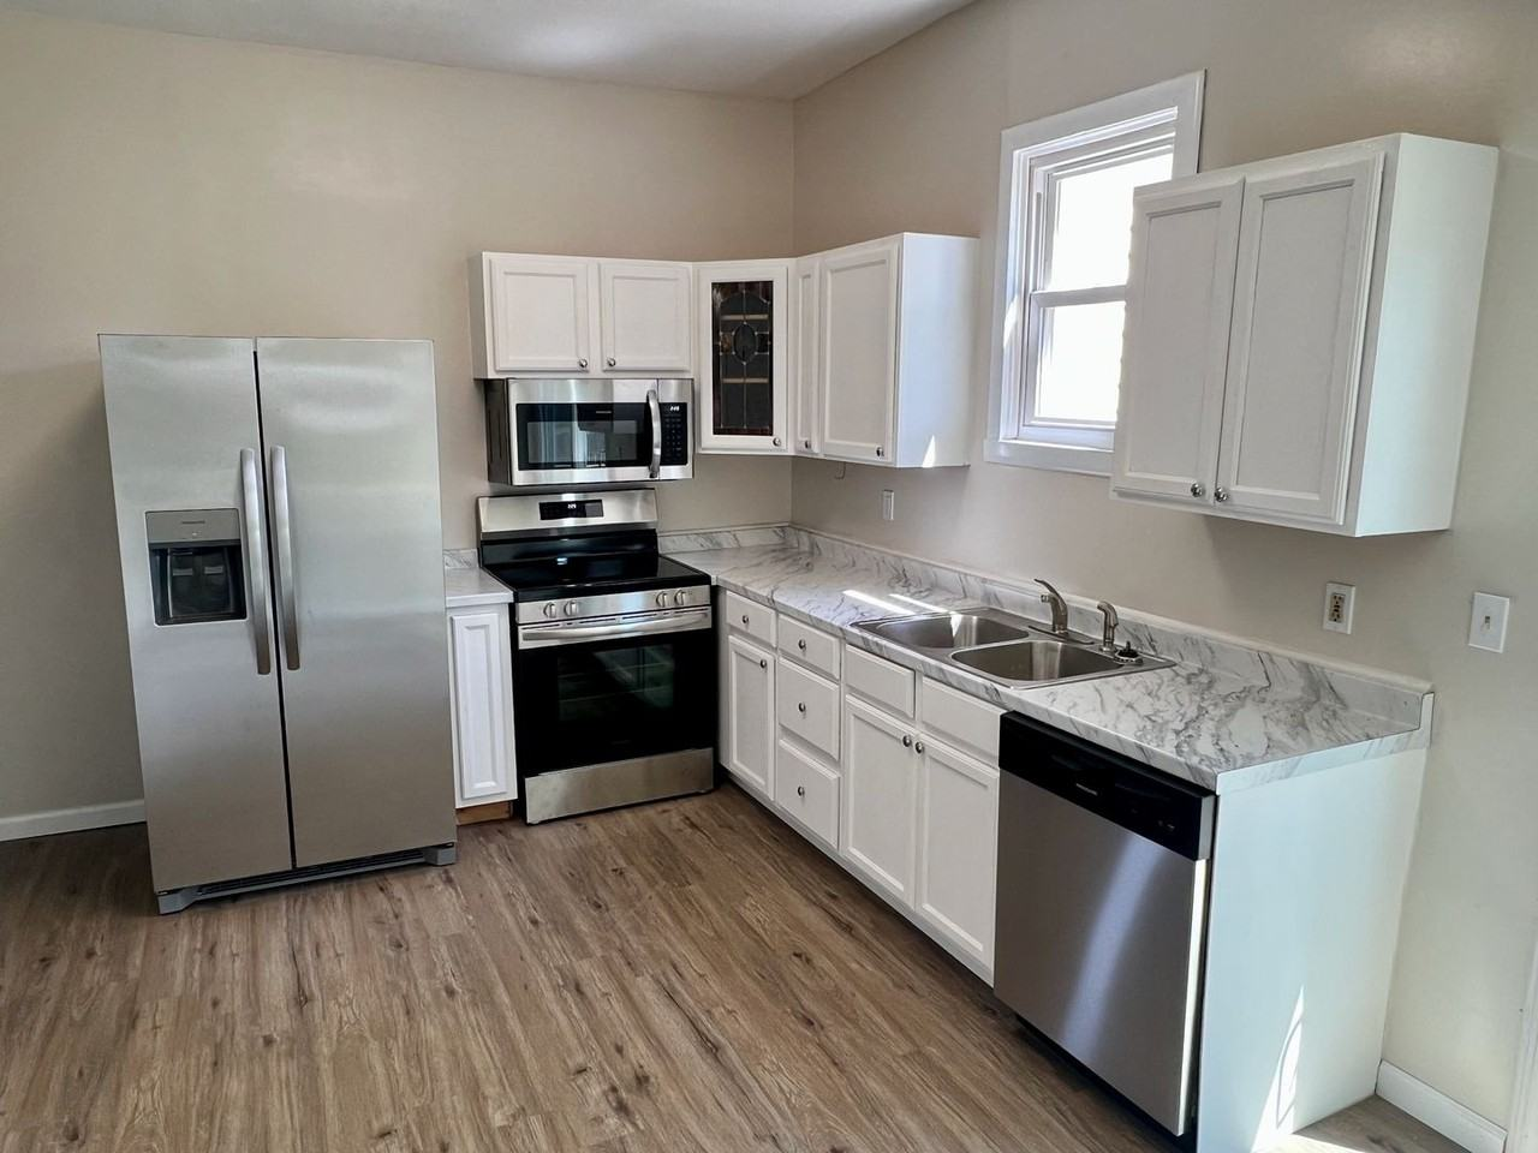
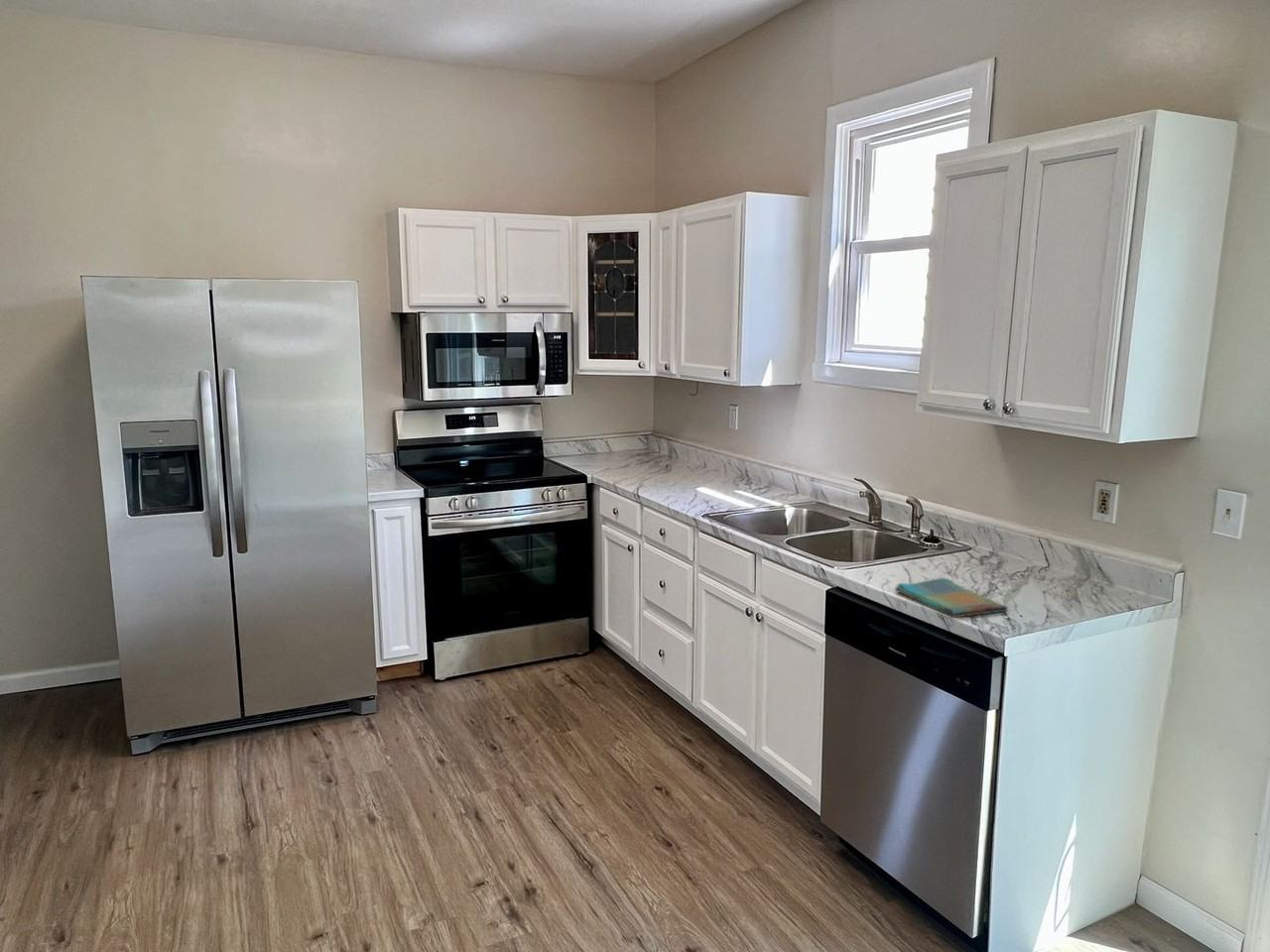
+ dish towel [894,577,1008,619]
